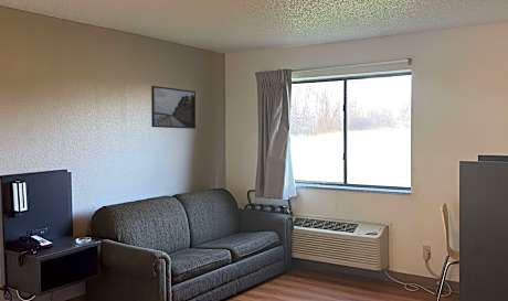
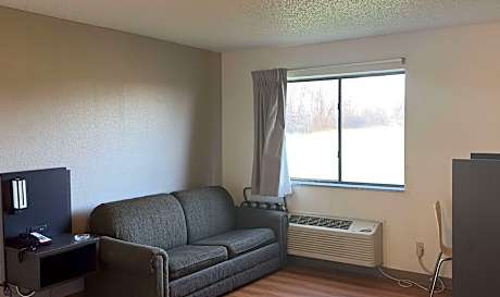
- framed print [150,85,197,130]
